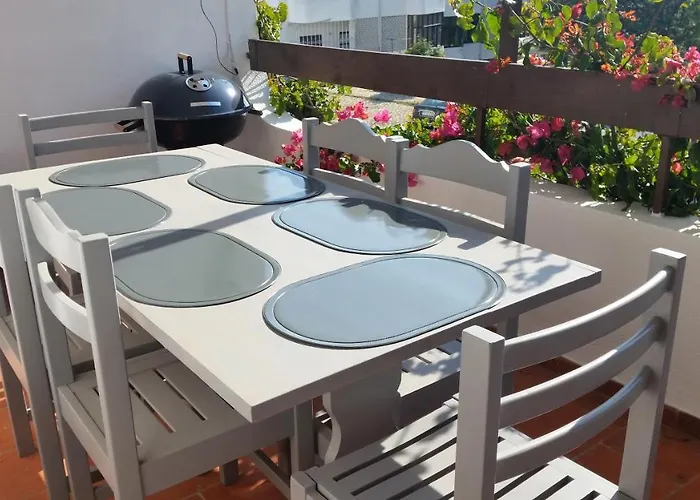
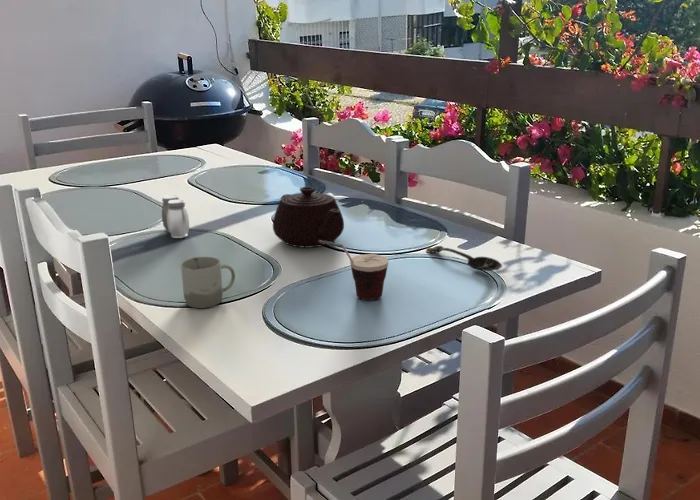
+ cup [180,256,236,309]
+ spoon [425,245,503,272]
+ salt and pepper shaker [161,194,190,239]
+ cup [319,240,390,301]
+ teapot [272,186,345,249]
